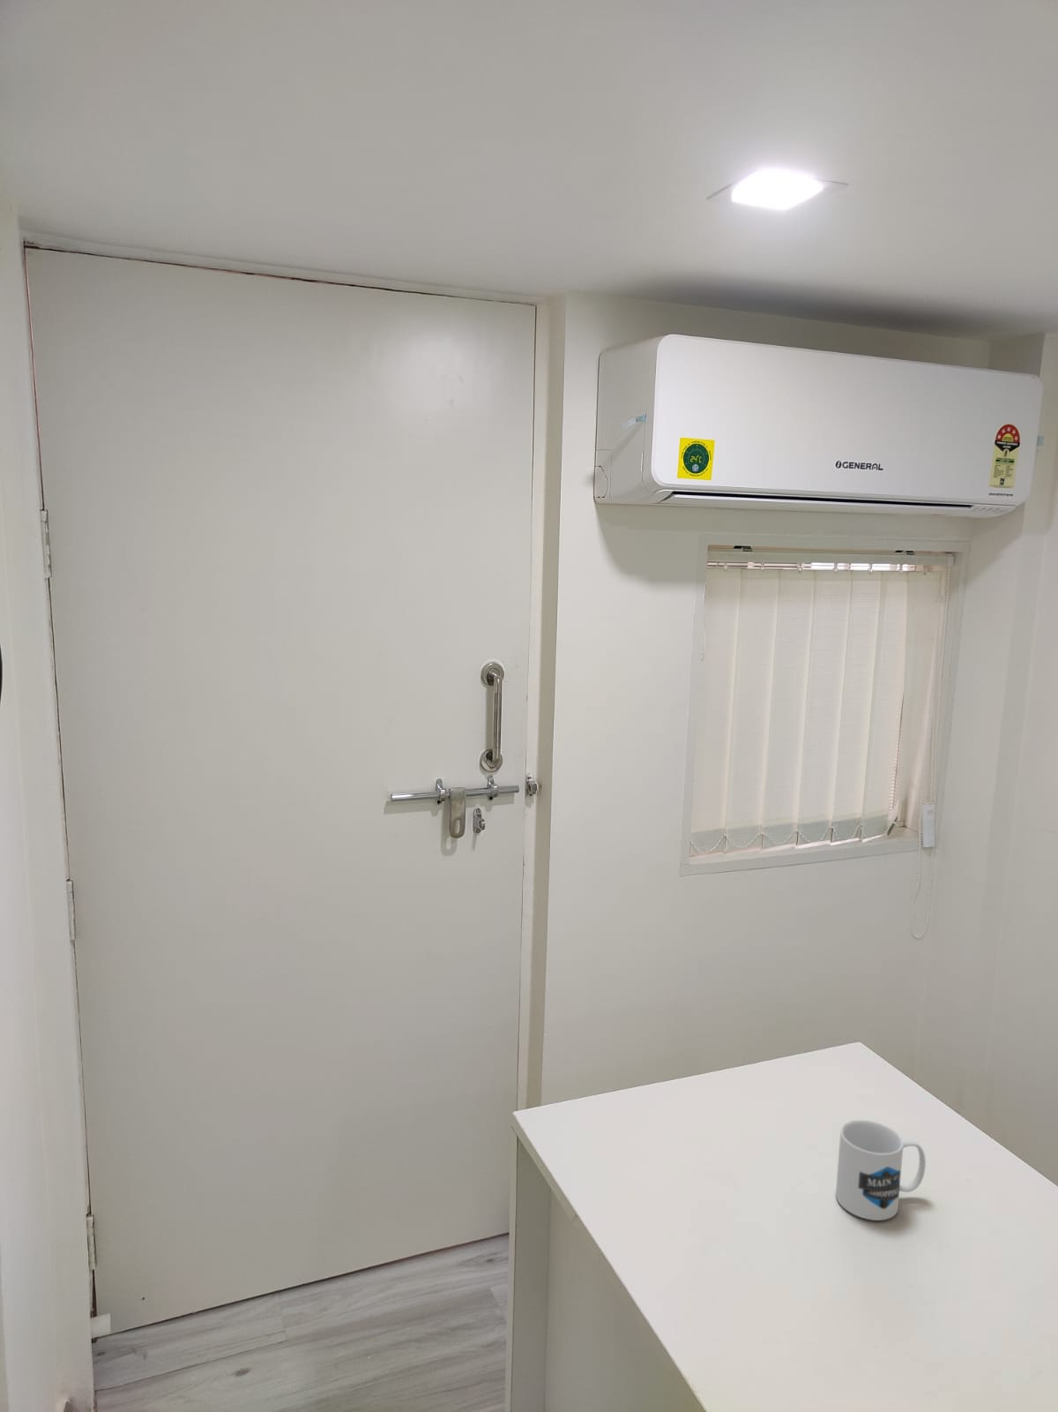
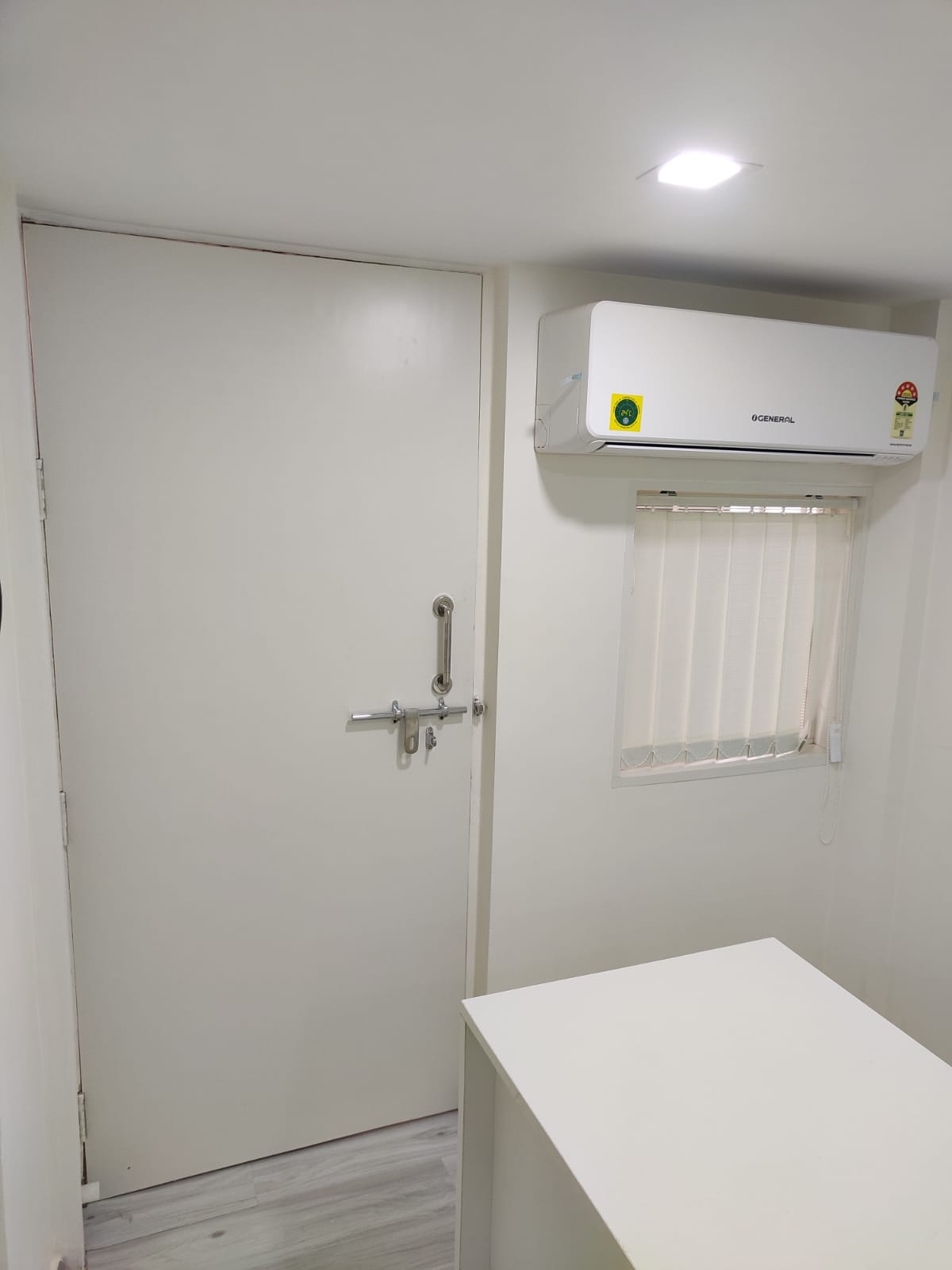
- mug [835,1118,927,1222]
